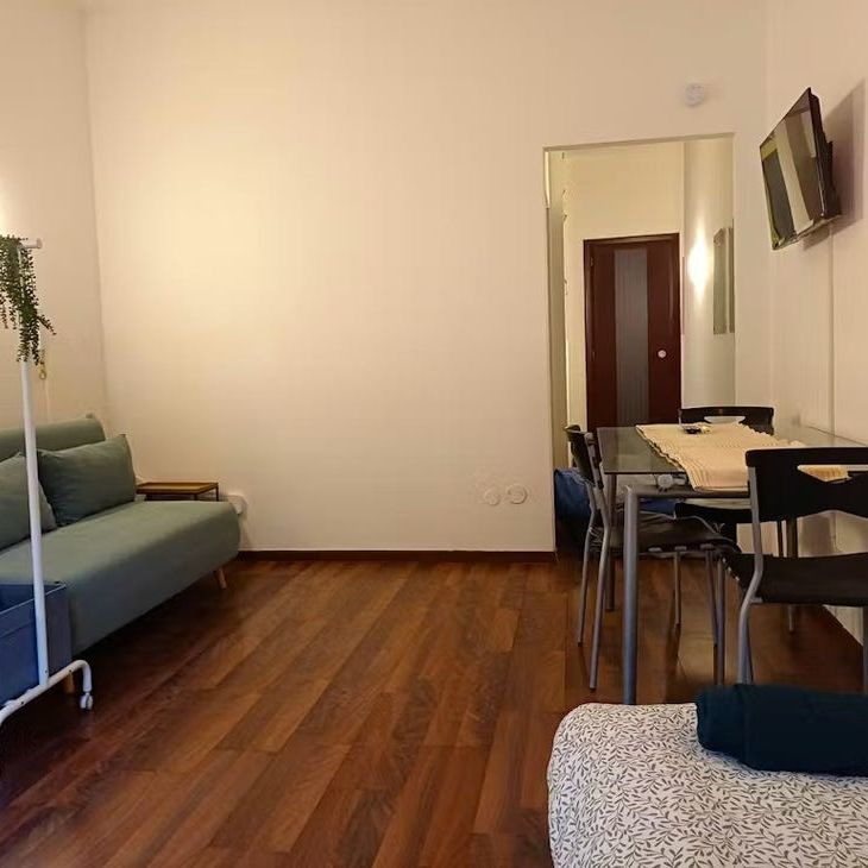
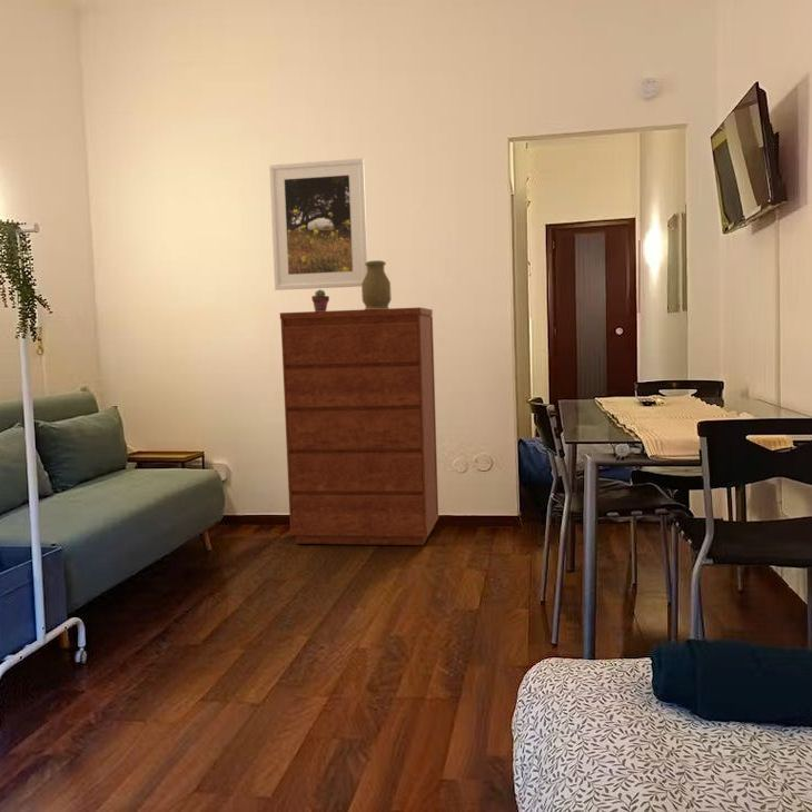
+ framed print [268,158,368,291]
+ dresser [279,306,439,546]
+ potted succulent [310,288,330,311]
+ decorative jar [360,259,393,309]
